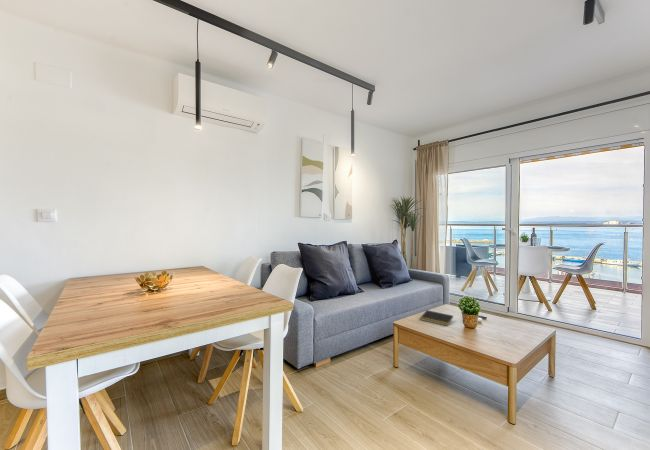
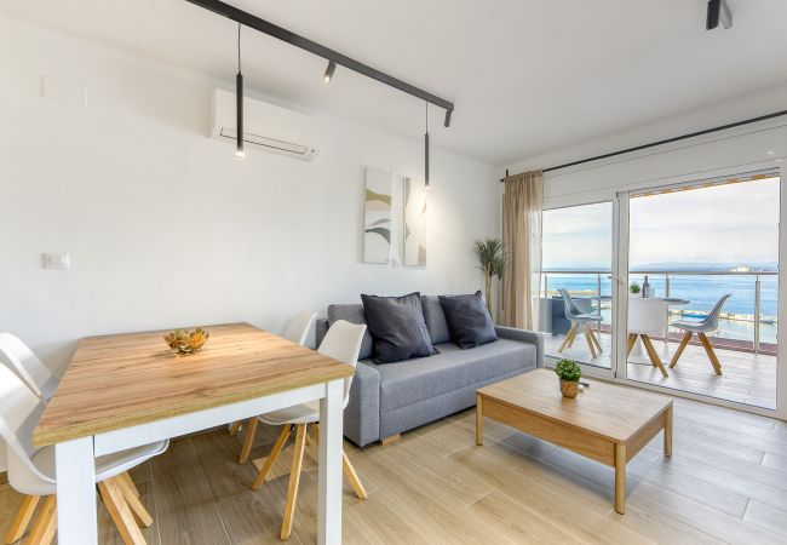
- notepad [419,309,454,327]
